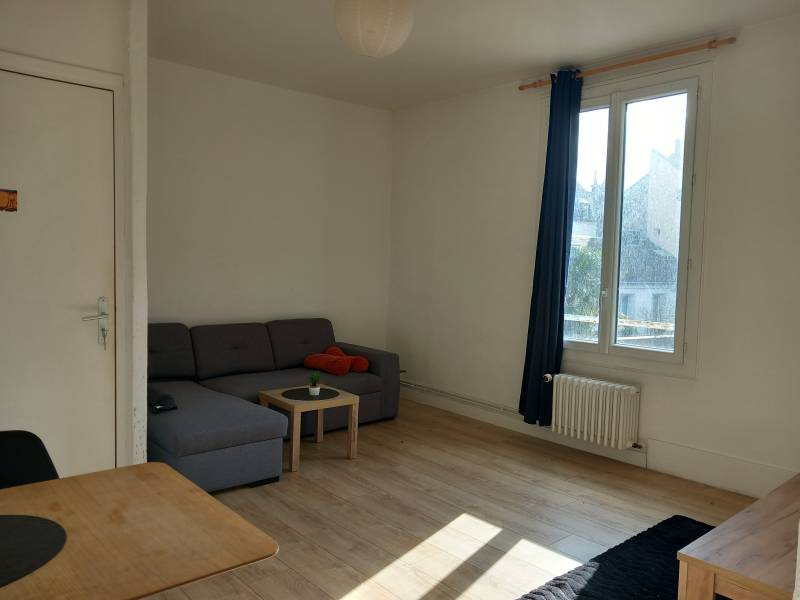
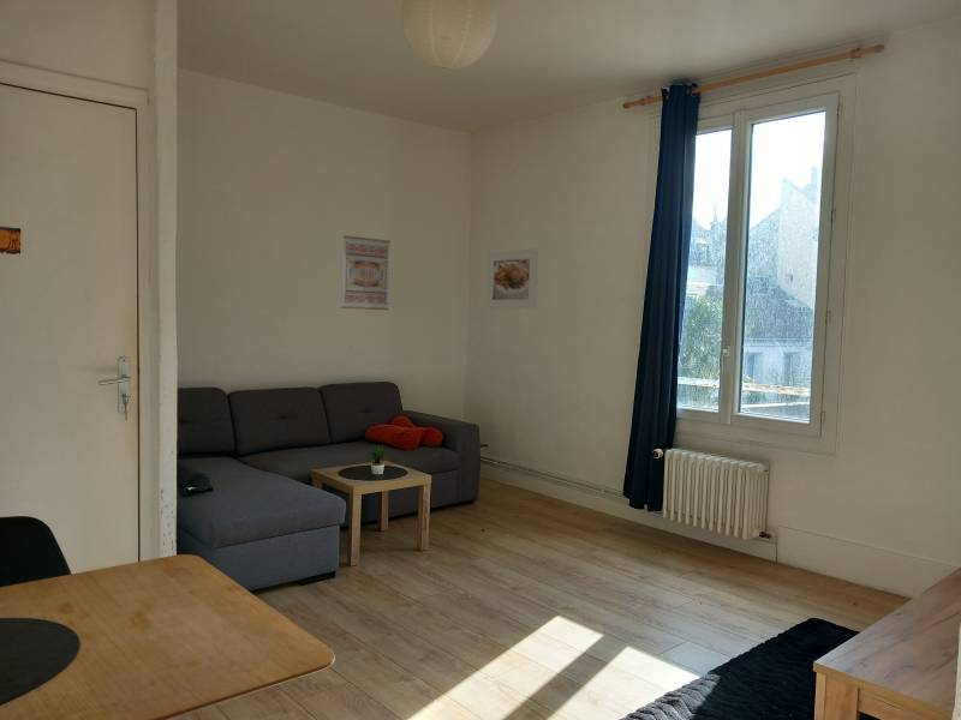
+ wall art [340,234,392,311]
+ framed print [484,247,539,311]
